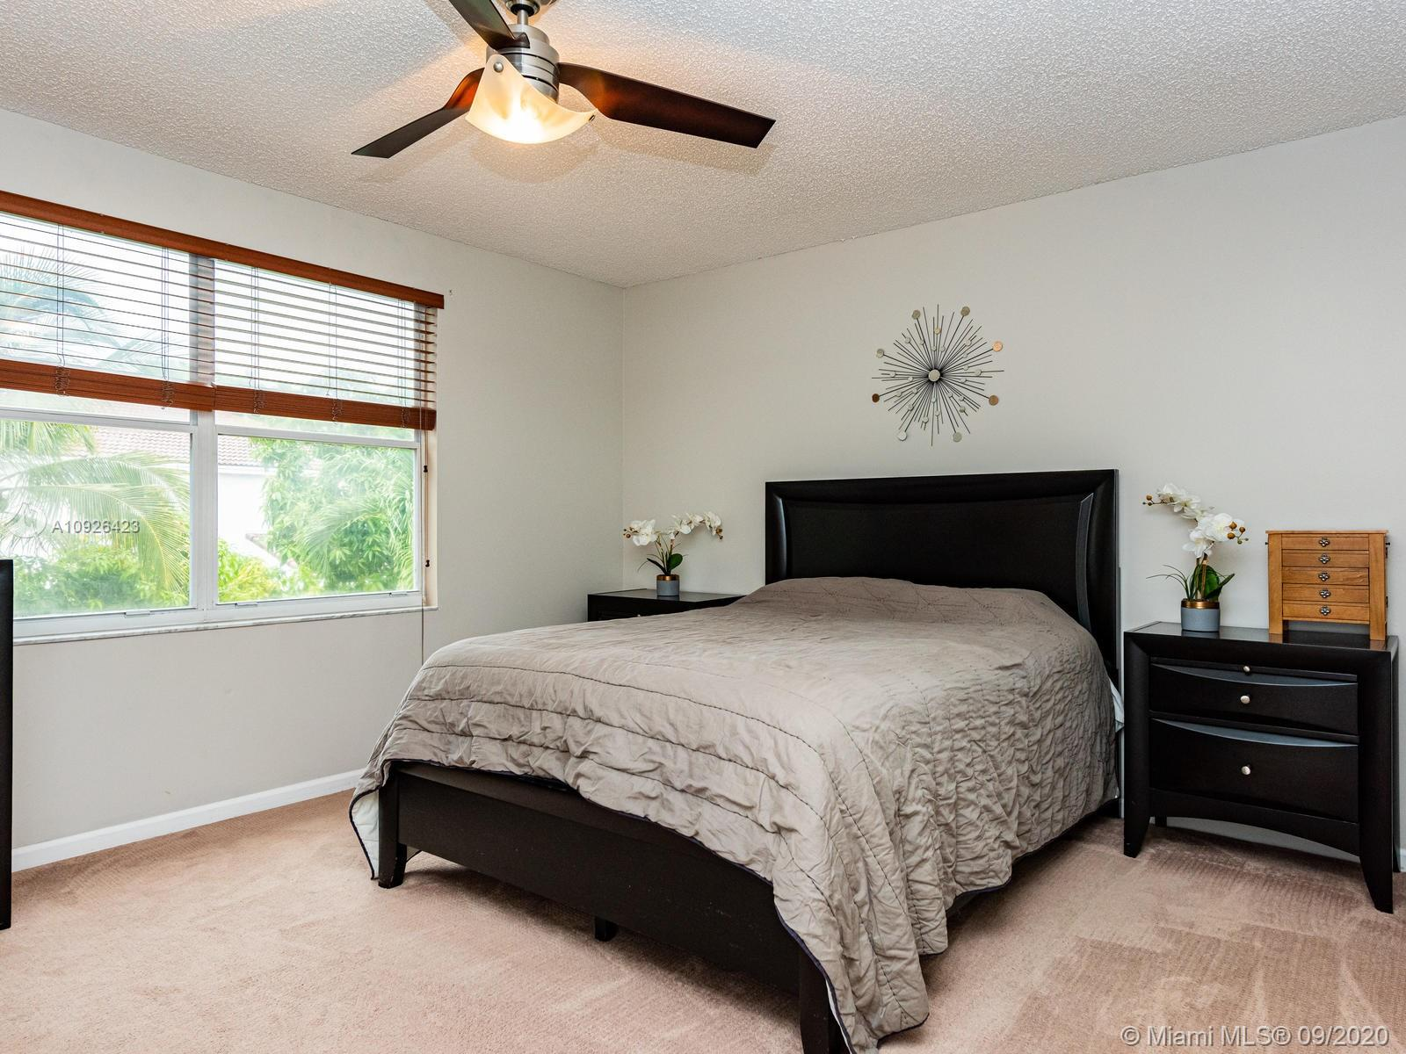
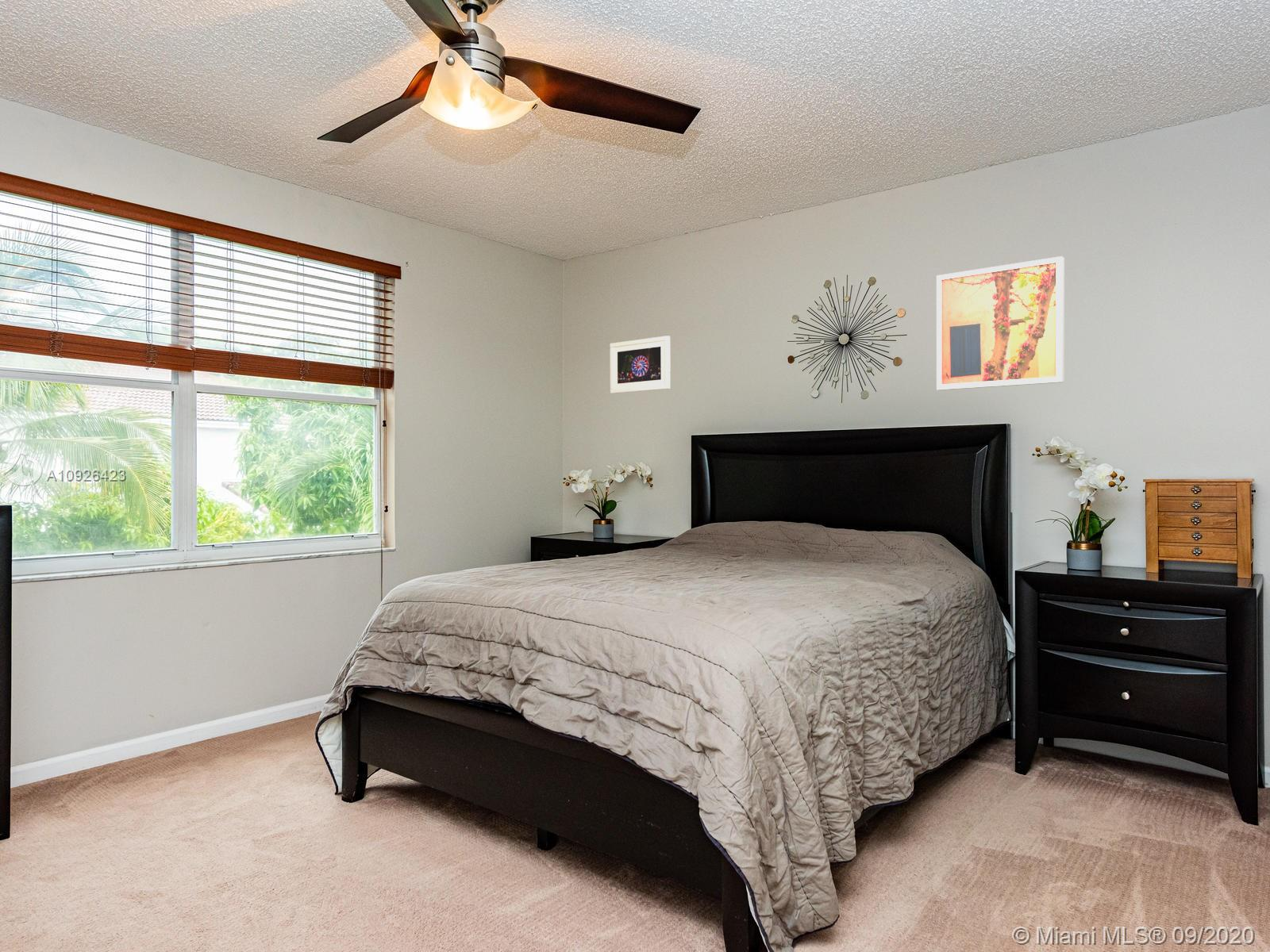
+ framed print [610,335,672,394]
+ wall art [936,255,1065,391]
